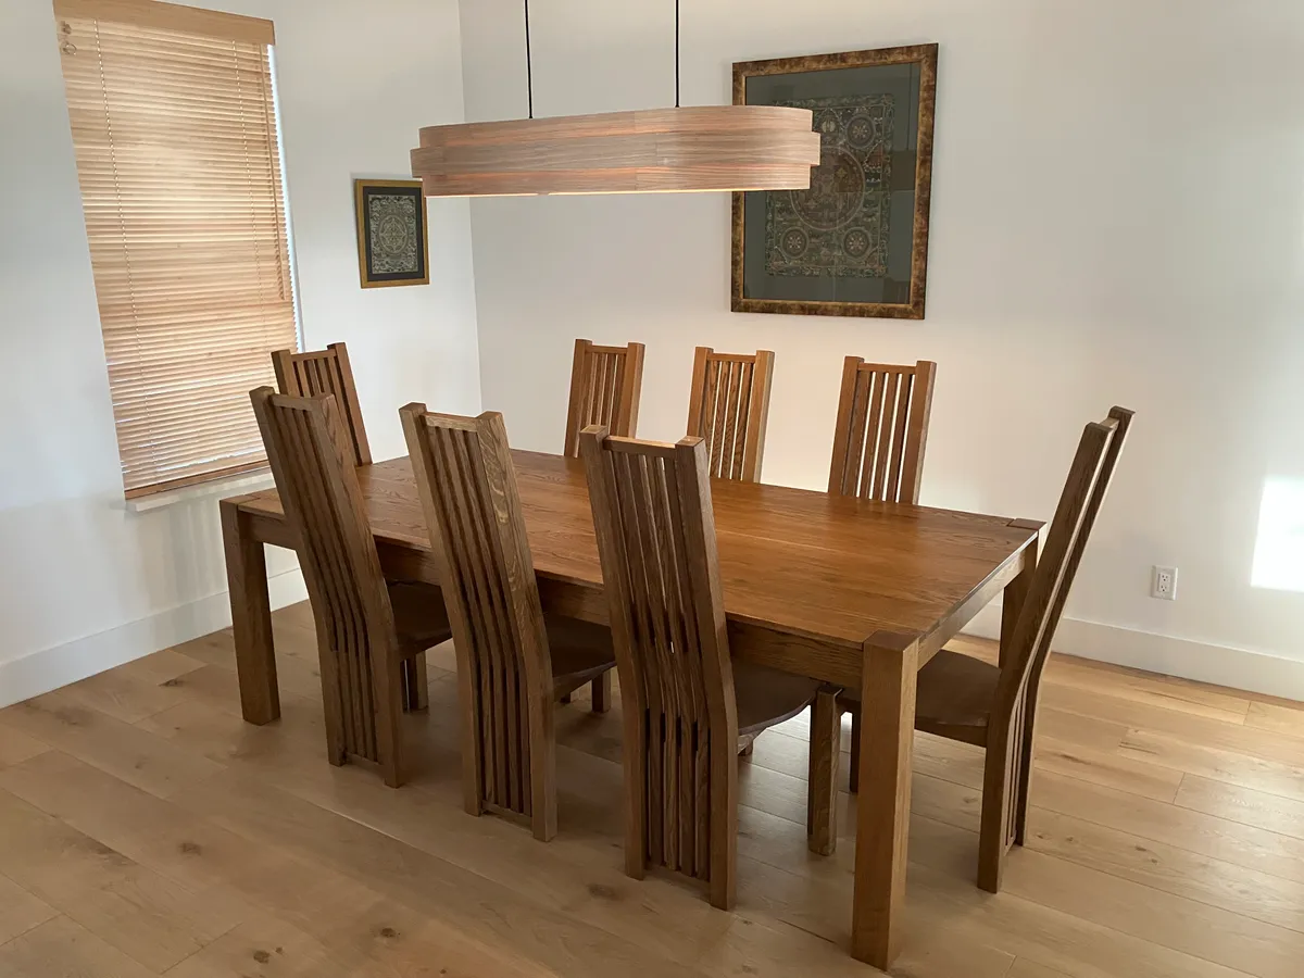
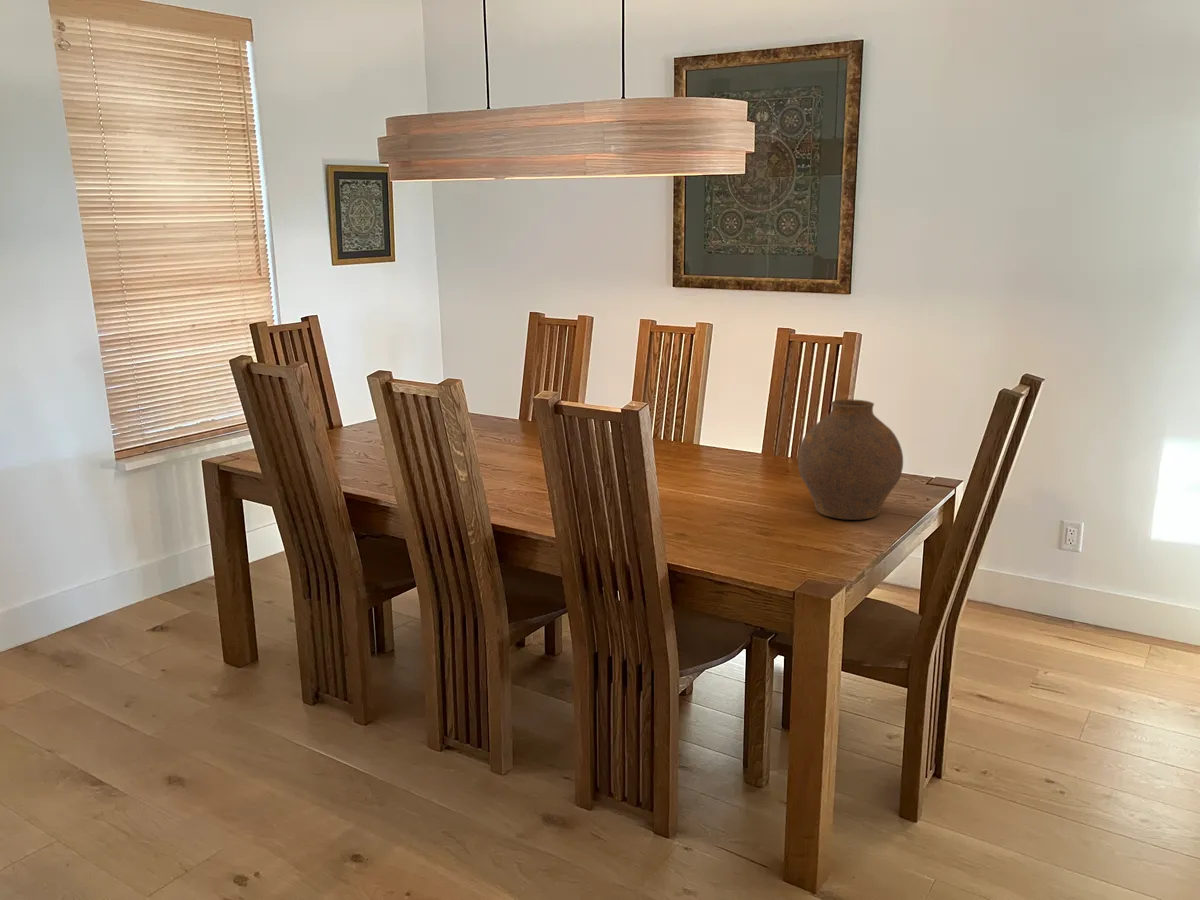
+ vase [797,398,904,521]
